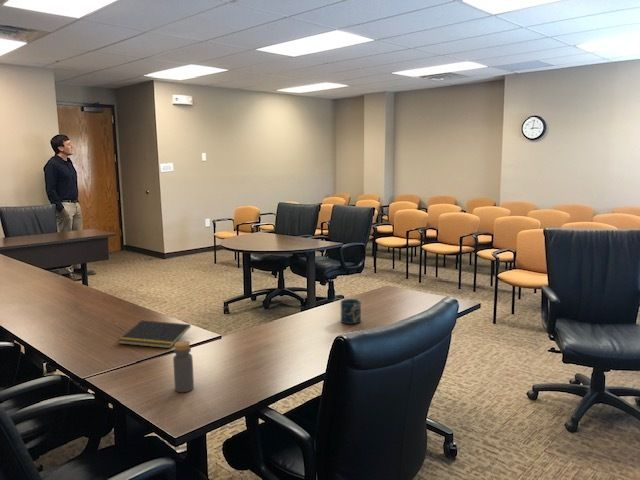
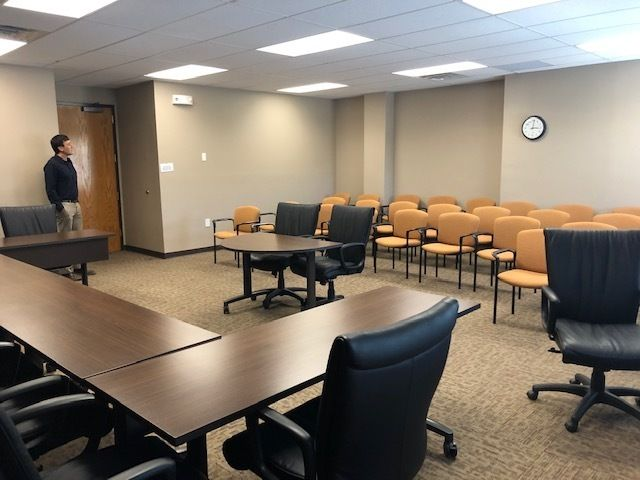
- cup [340,298,362,325]
- bottle [172,340,195,393]
- notepad [117,319,192,349]
